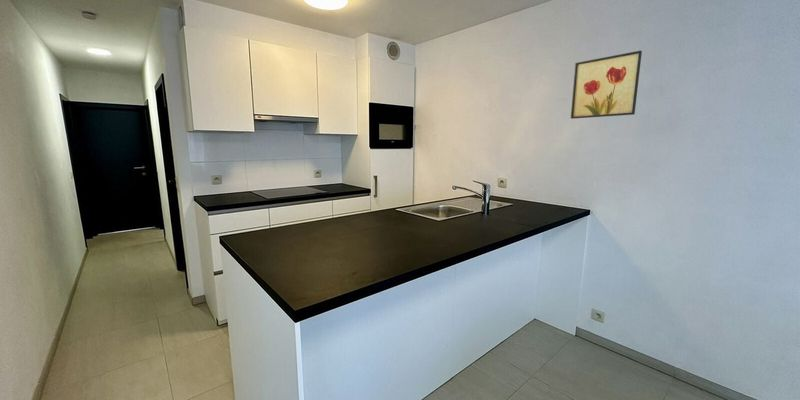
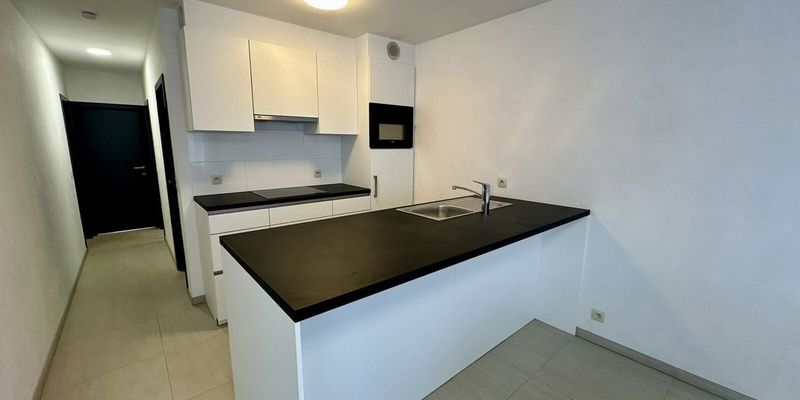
- wall art [570,50,643,120]
